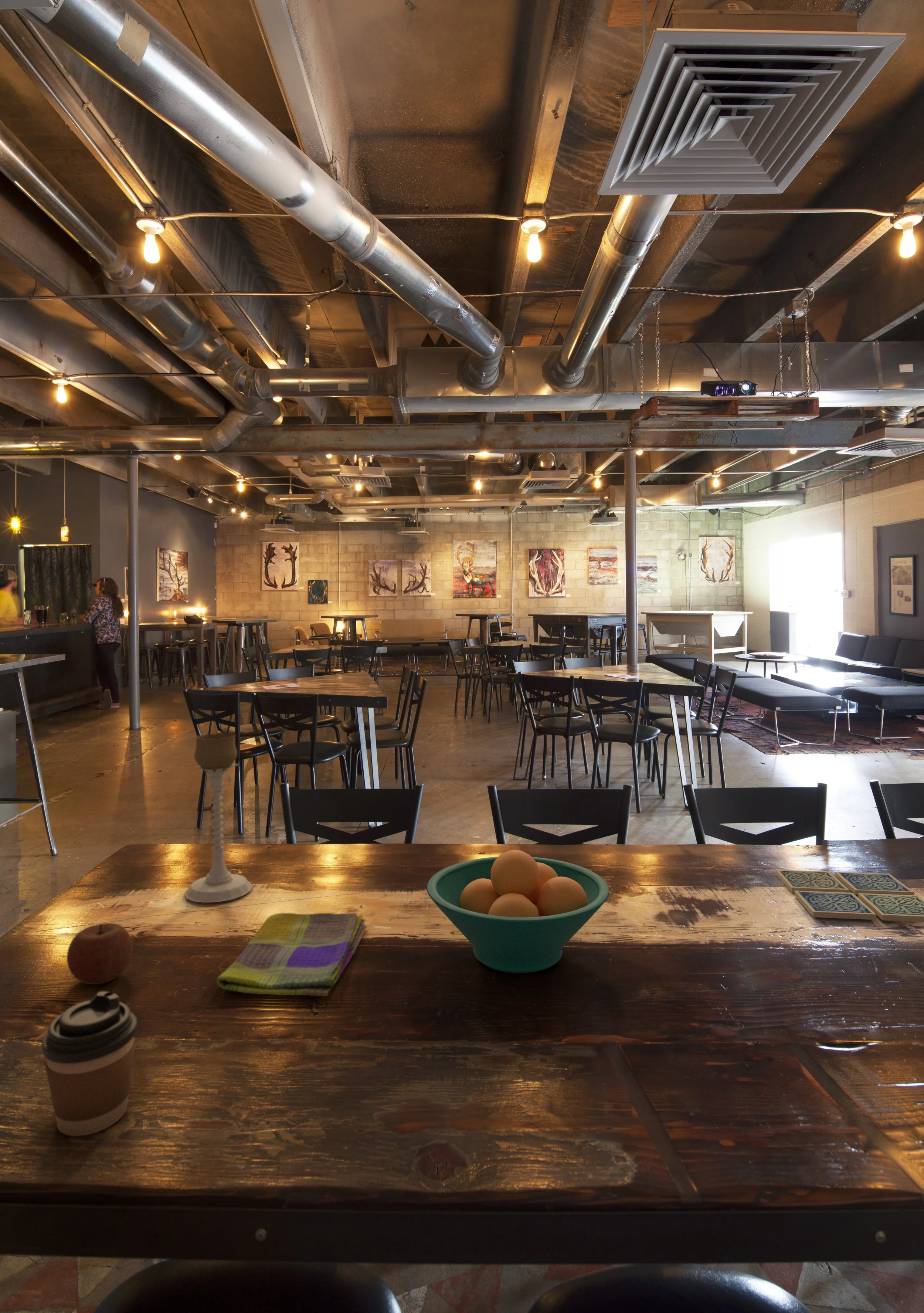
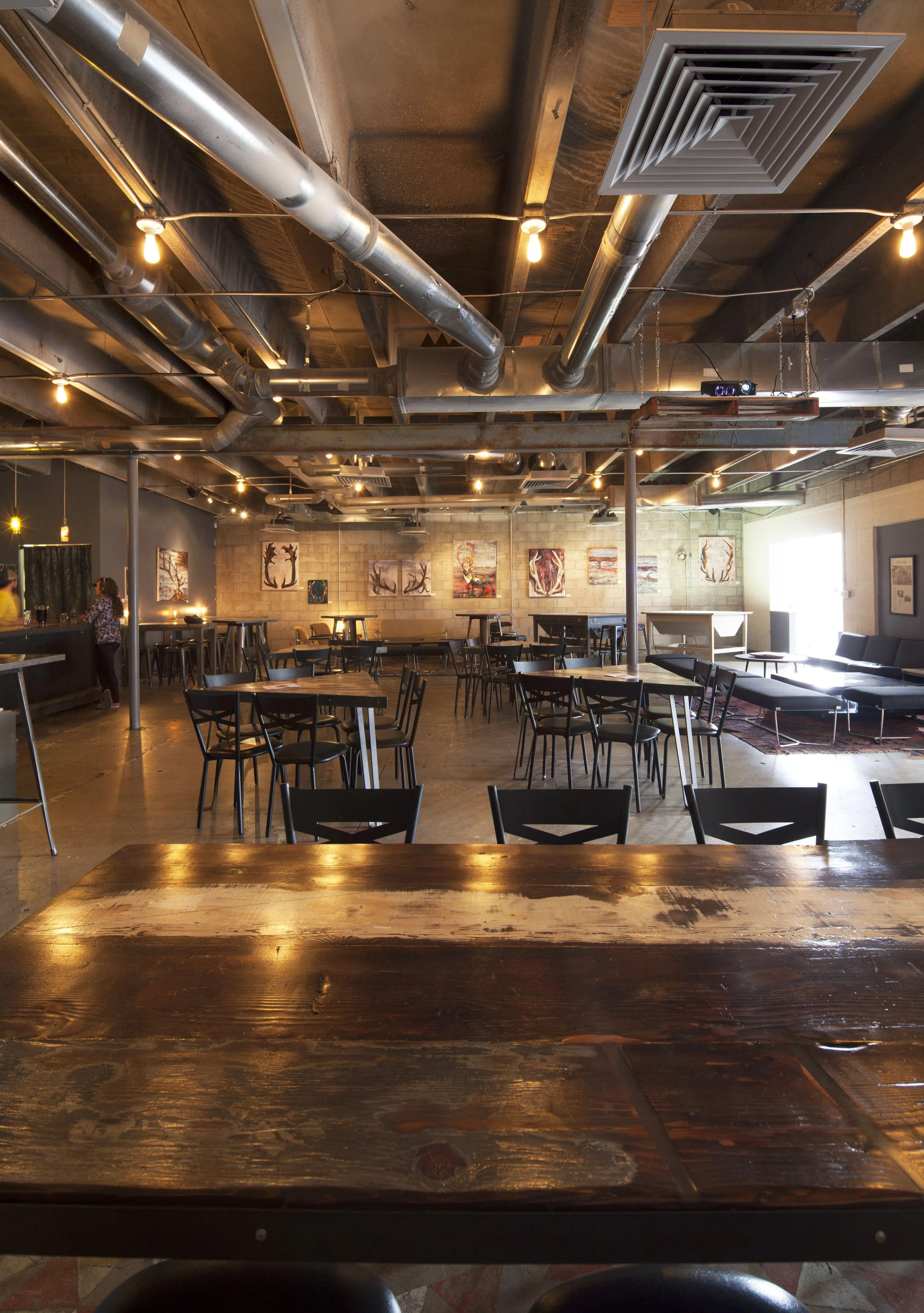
- coffee cup [41,991,137,1136]
- dish towel [216,912,367,997]
- fruit bowl [427,849,610,974]
- drink coaster [775,869,924,923]
- candle holder [184,733,253,903]
- apple [67,923,133,985]
